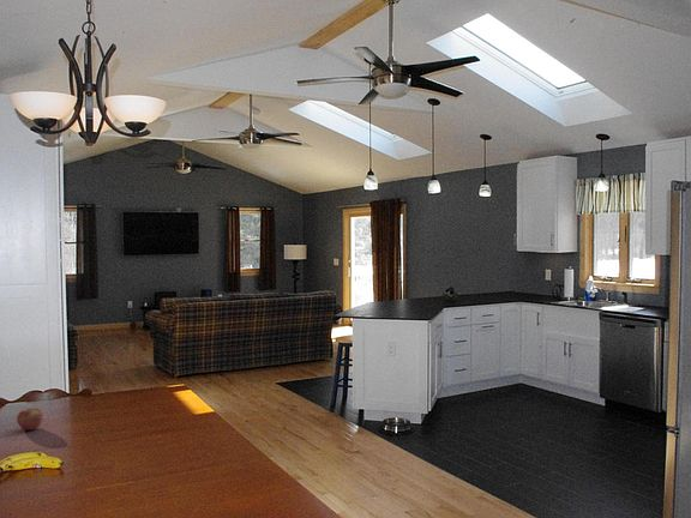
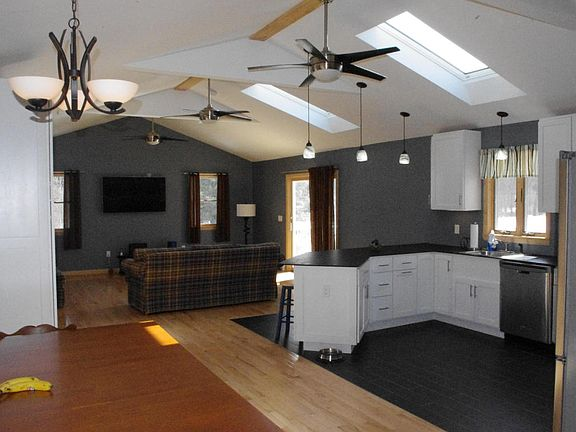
- apple [16,406,44,430]
